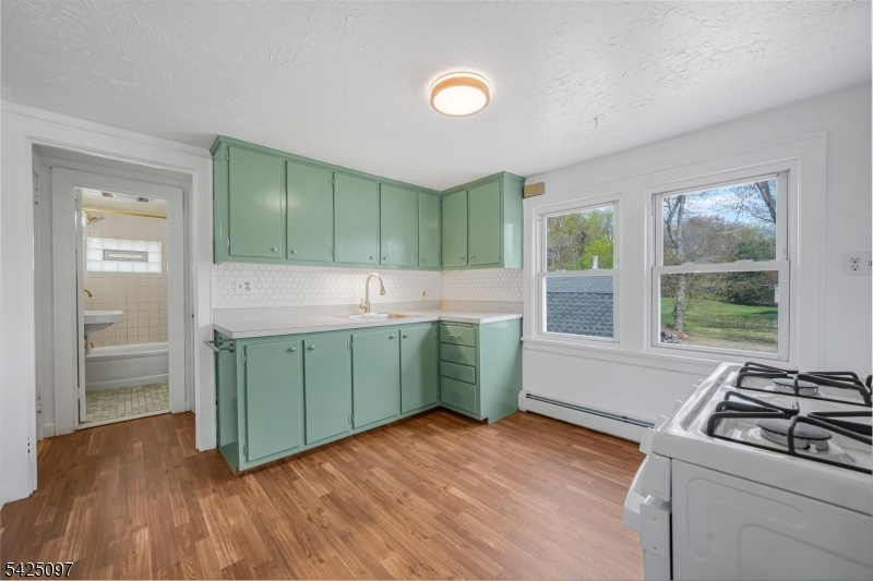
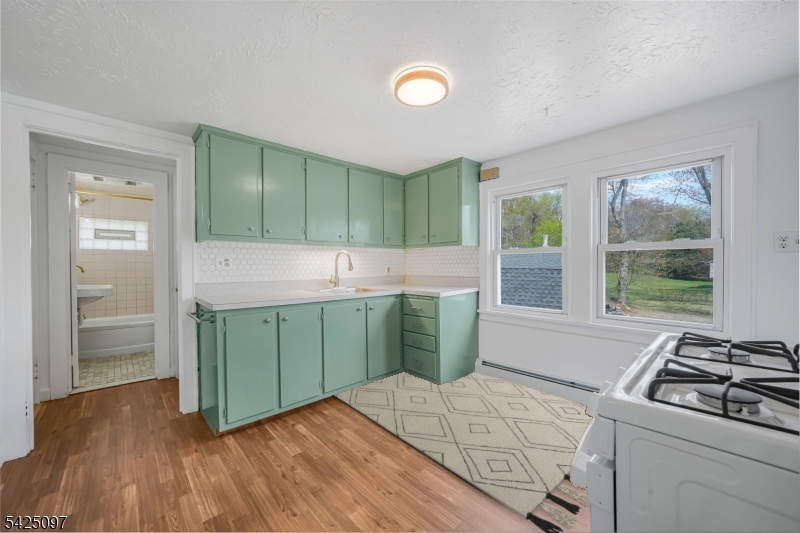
+ rug [333,371,593,533]
